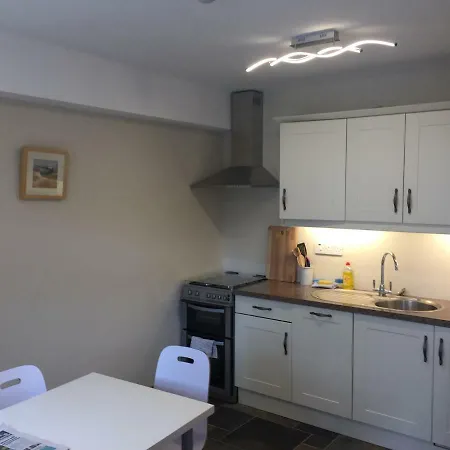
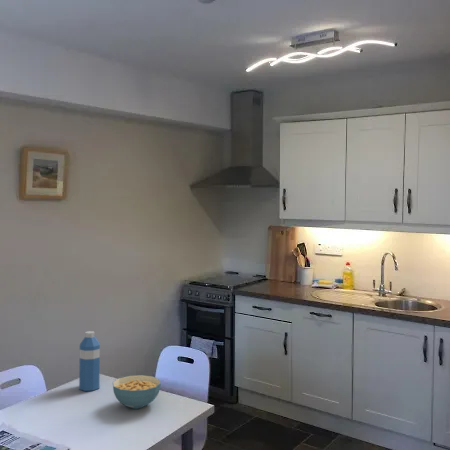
+ cereal bowl [112,374,162,410]
+ water bottle [78,330,101,392]
